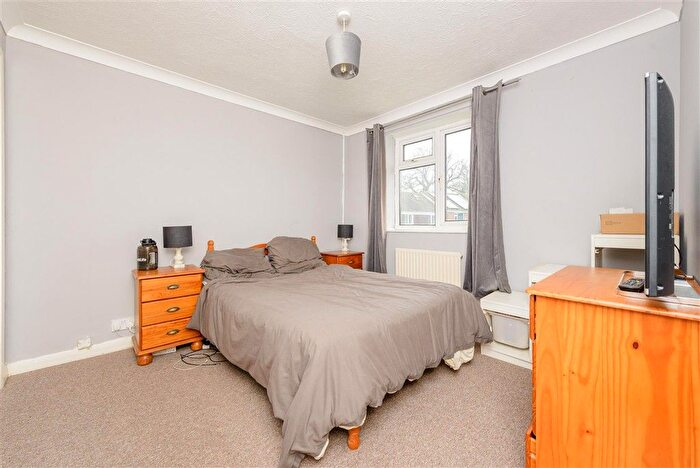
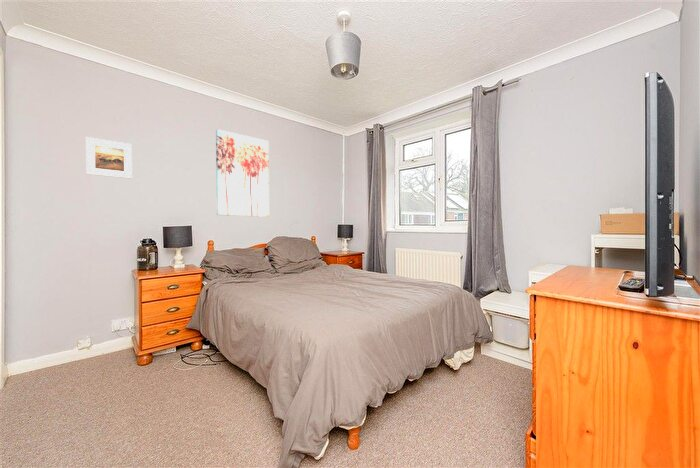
+ wall art [215,128,270,218]
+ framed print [85,136,133,180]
